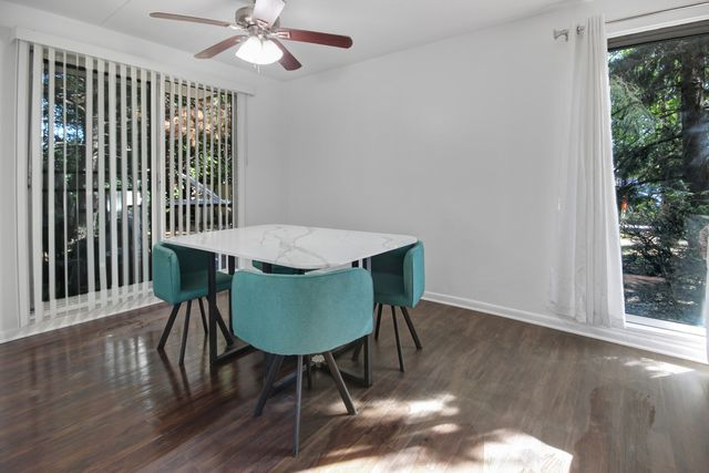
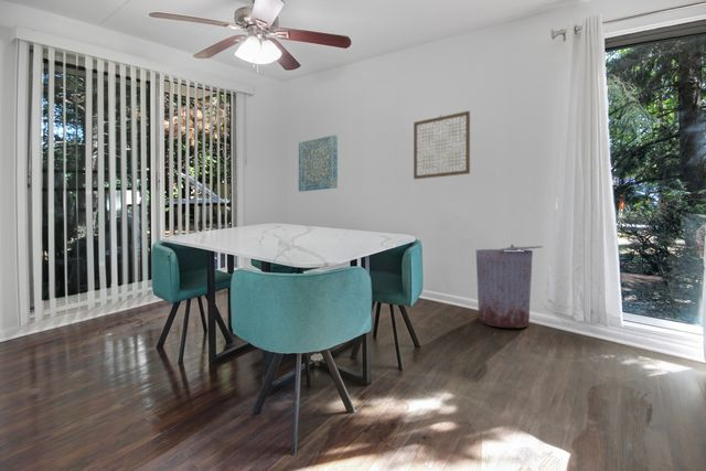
+ wall art [413,110,471,180]
+ wall art [298,133,339,193]
+ trash can [475,244,544,329]
